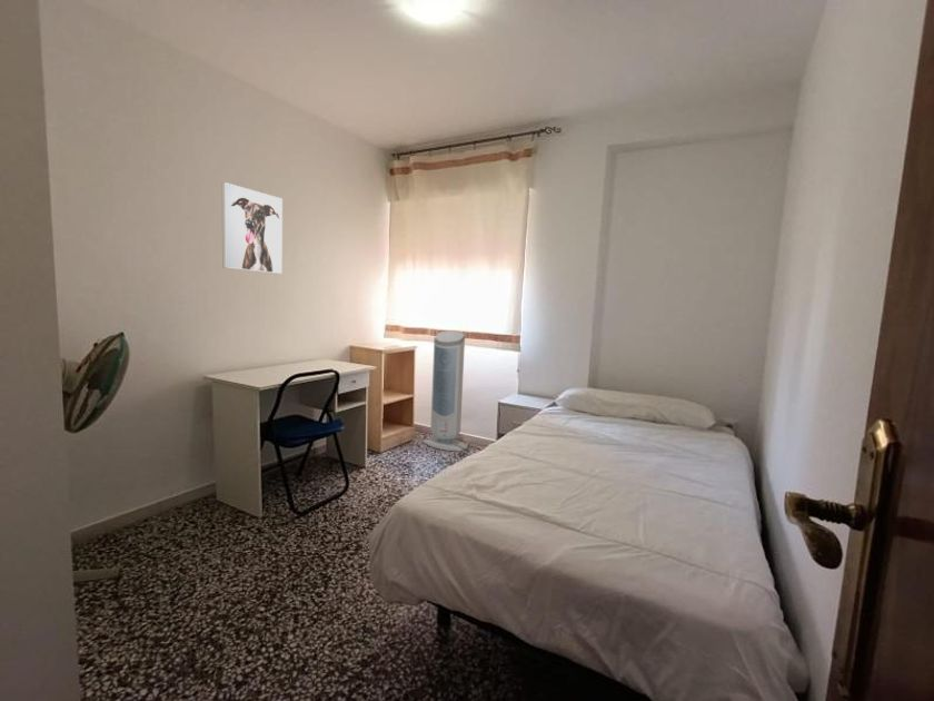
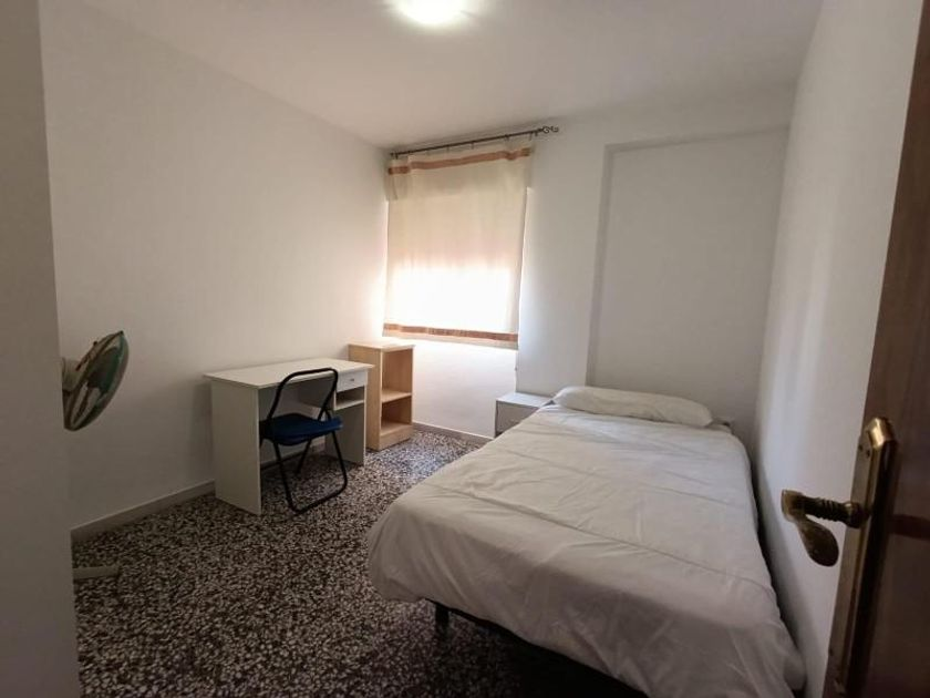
- air purifier [421,329,468,453]
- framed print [221,181,284,275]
